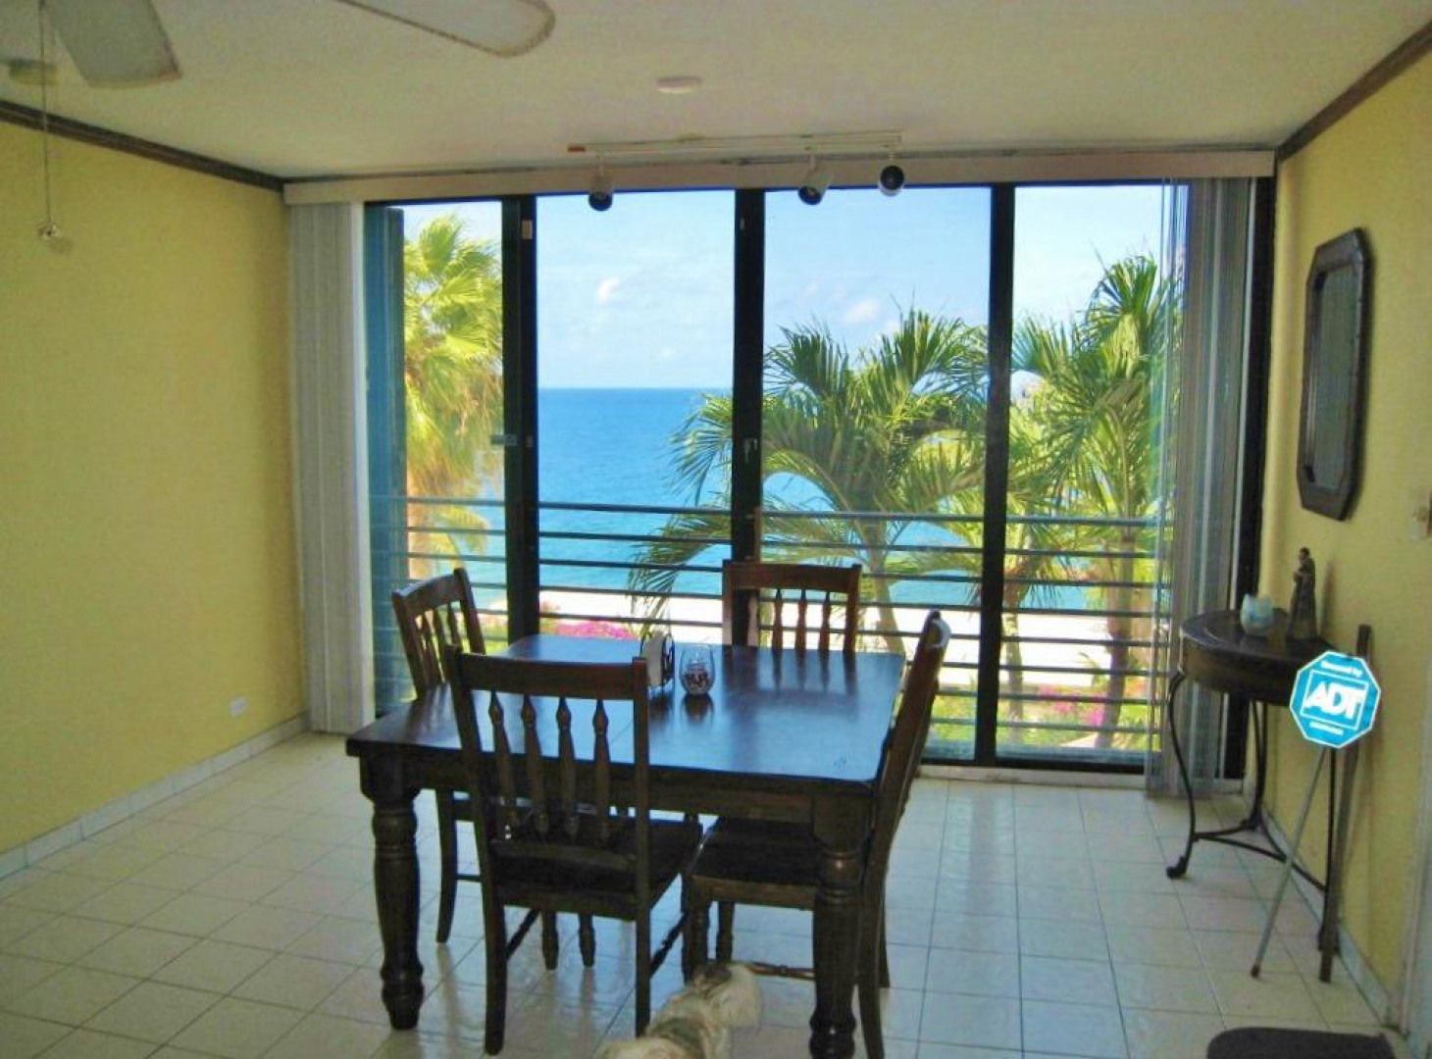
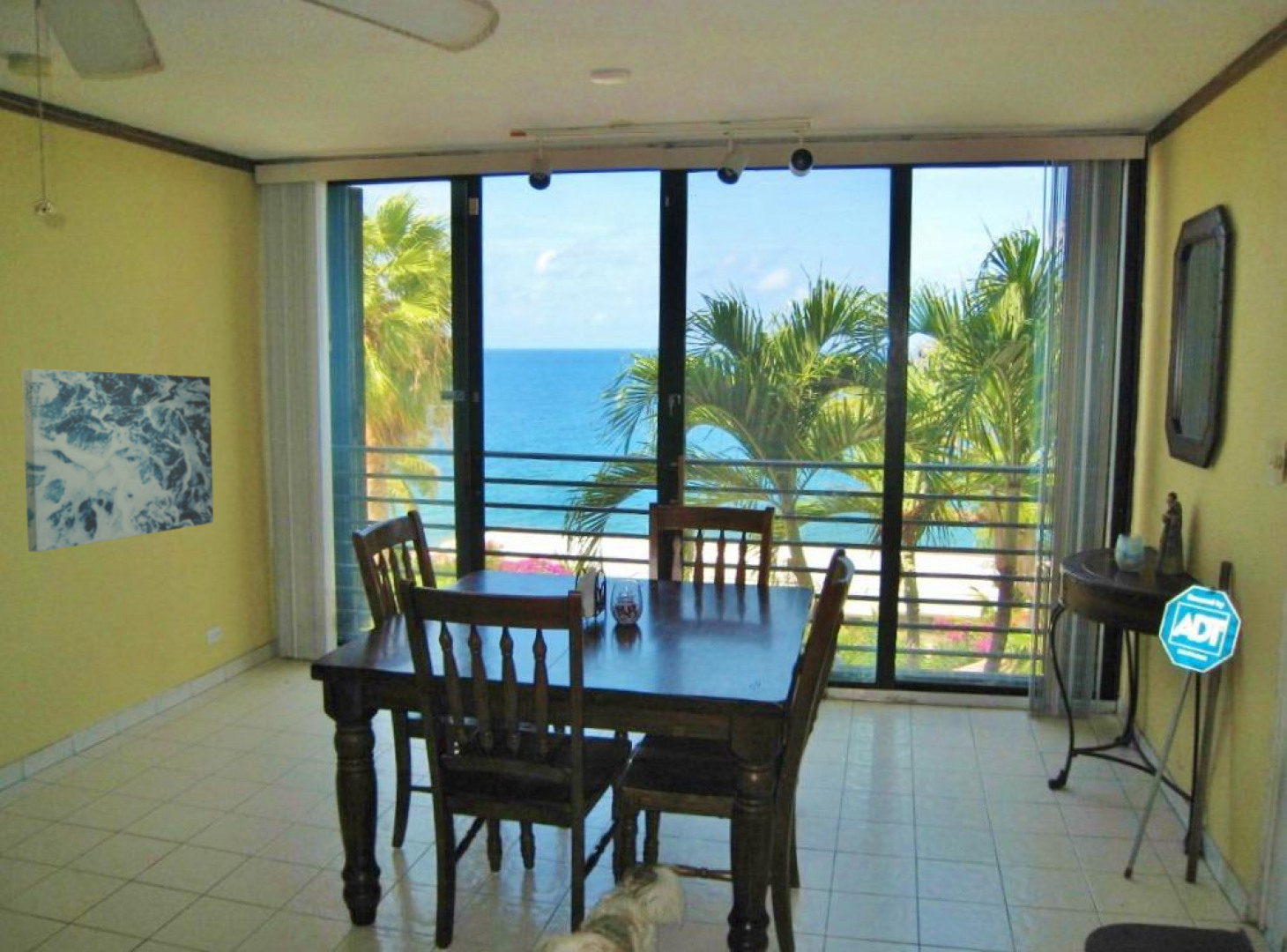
+ wall art [21,368,214,553]
